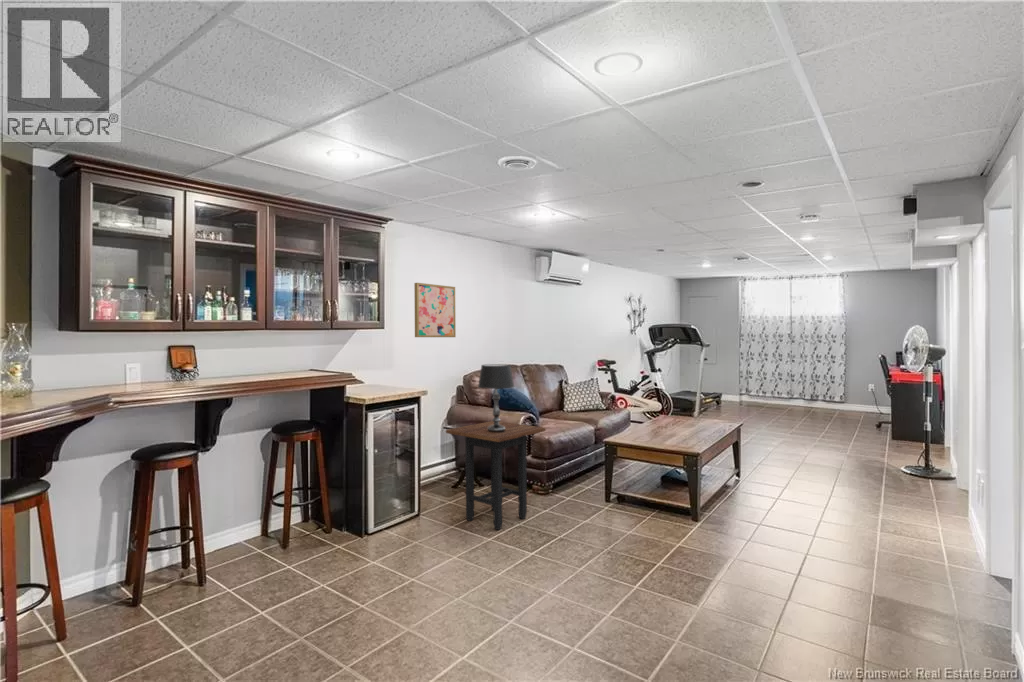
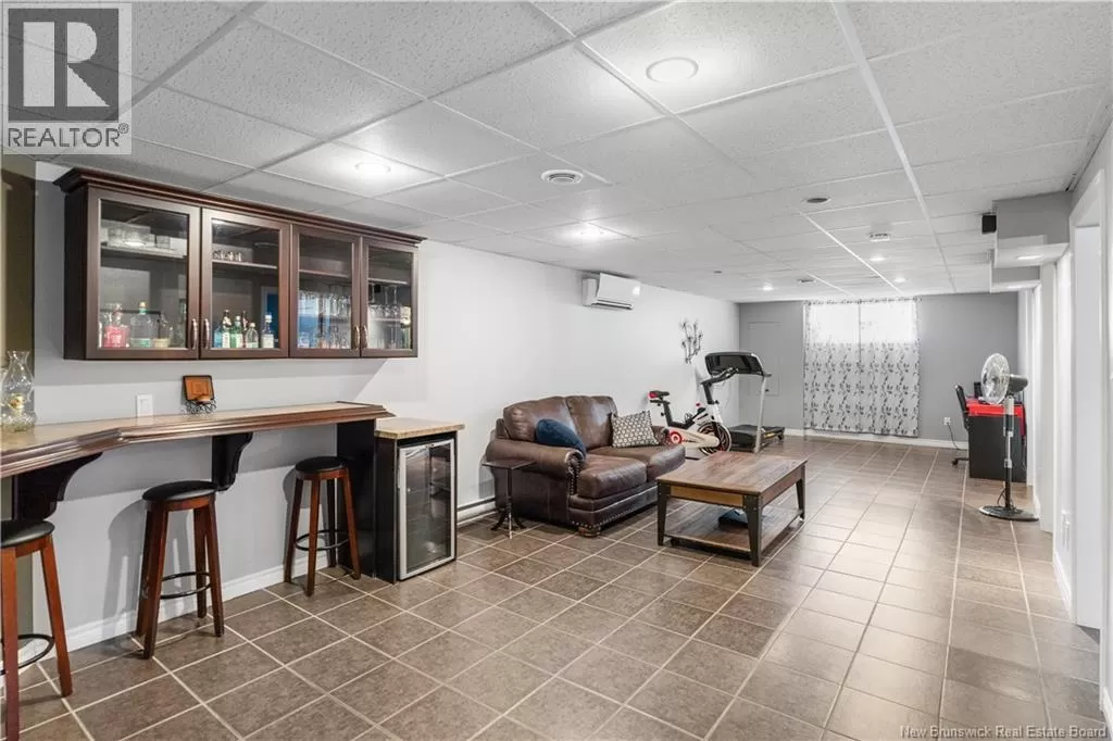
- wall art [413,282,457,338]
- table lamp [477,363,515,432]
- side table [445,420,546,531]
